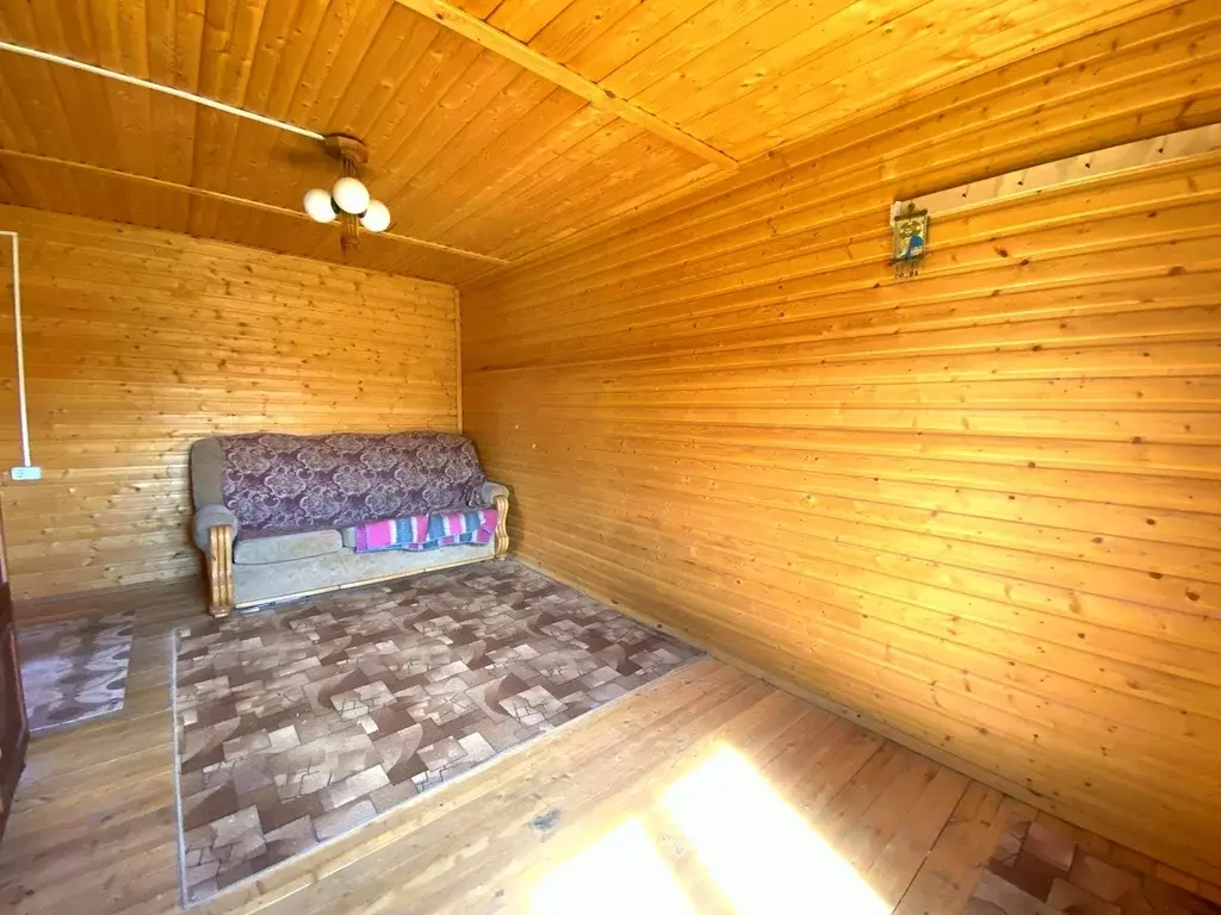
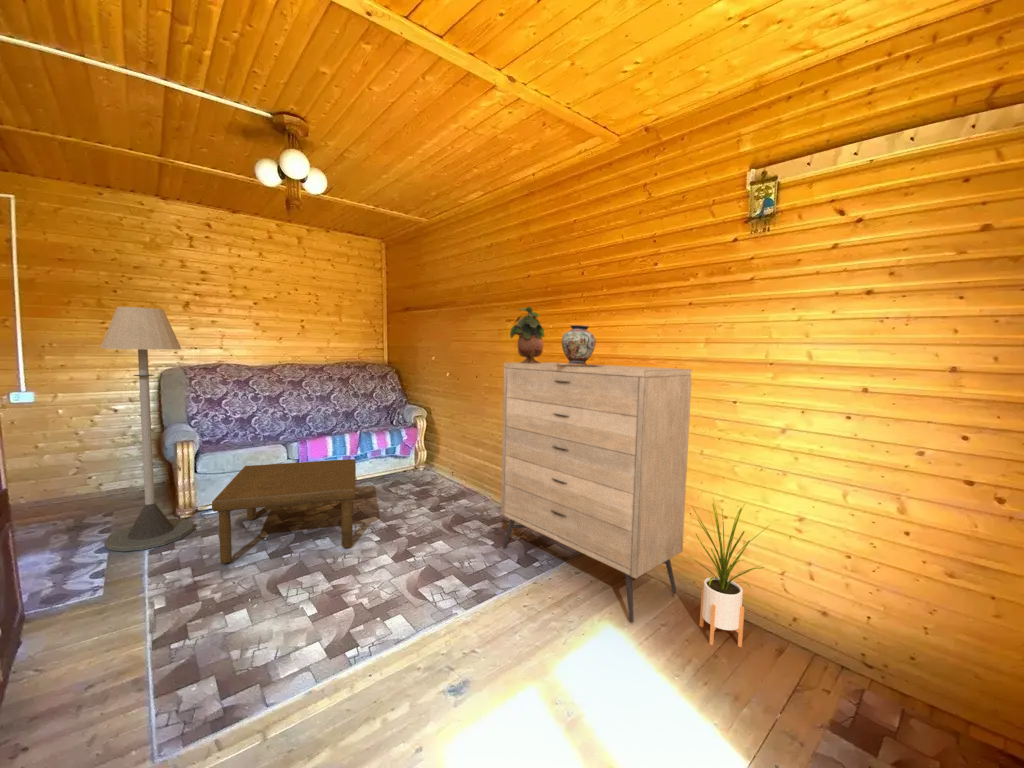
+ decorative vase [557,324,605,366]
+ potted plant [509,306,546,364]
+ dresser [500,361,693,623]
+ coffee table [211,458,357,564]
+ floor lamp [99,306,195,553]
+ house plant [684,497,771,648]
